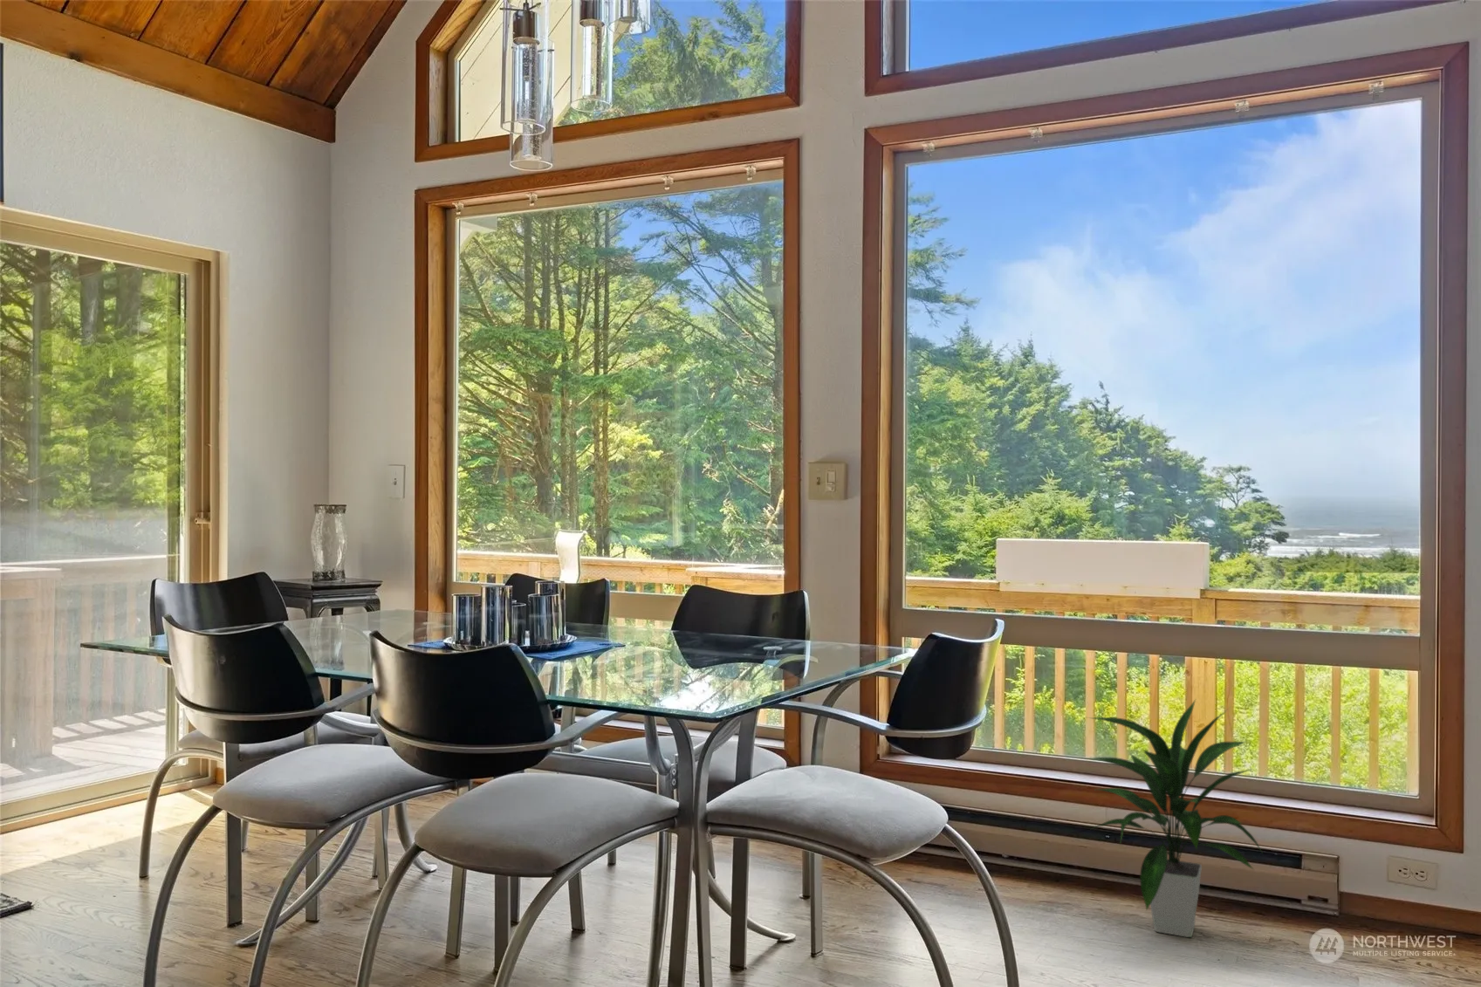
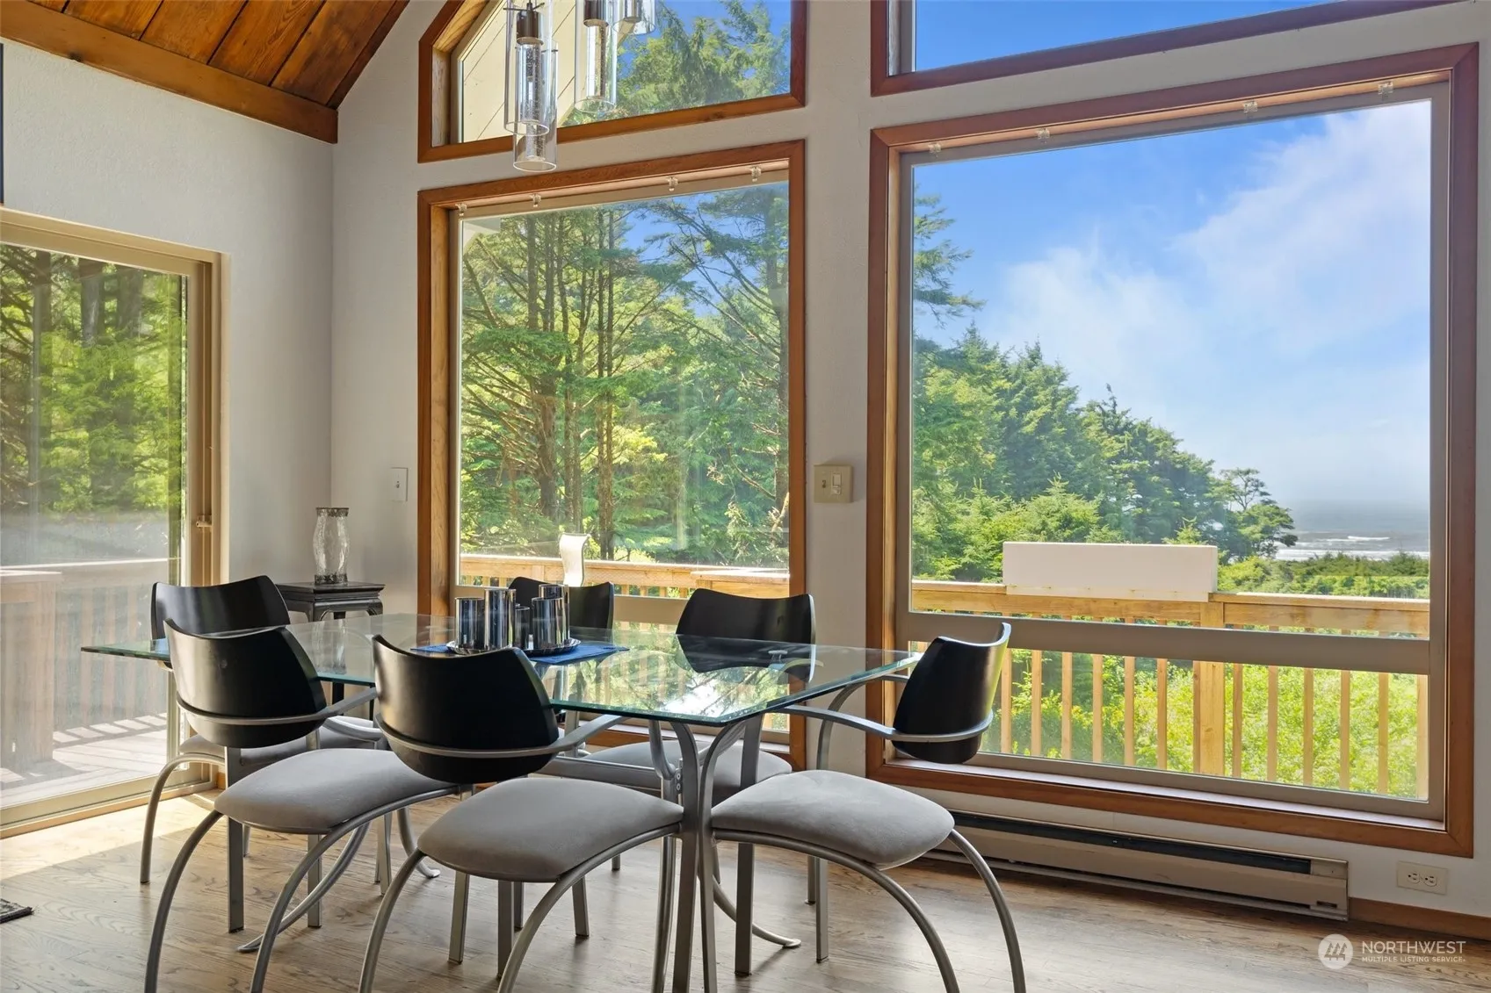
- indoor plant [1082,697,1263,939]
